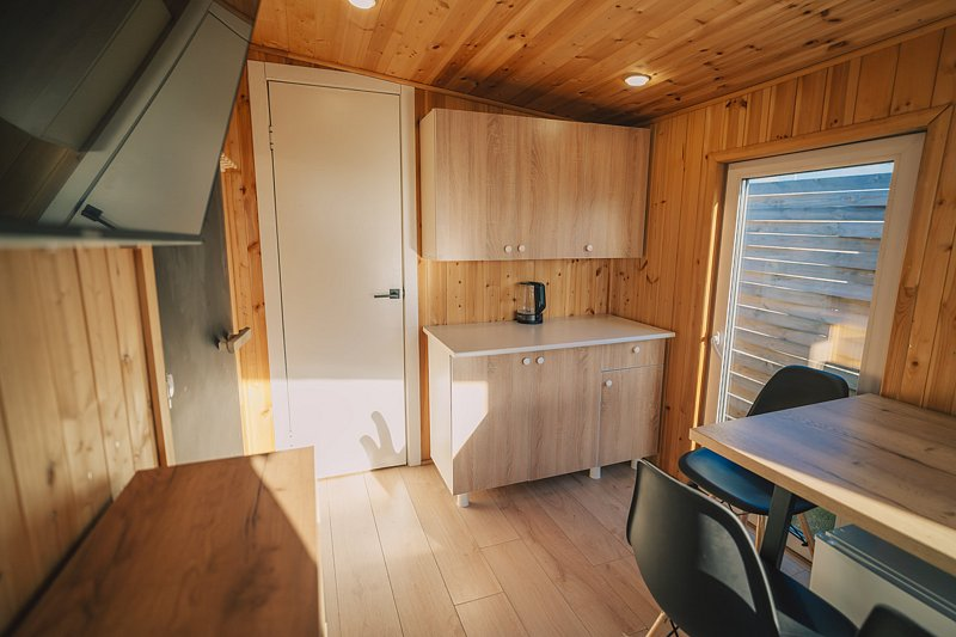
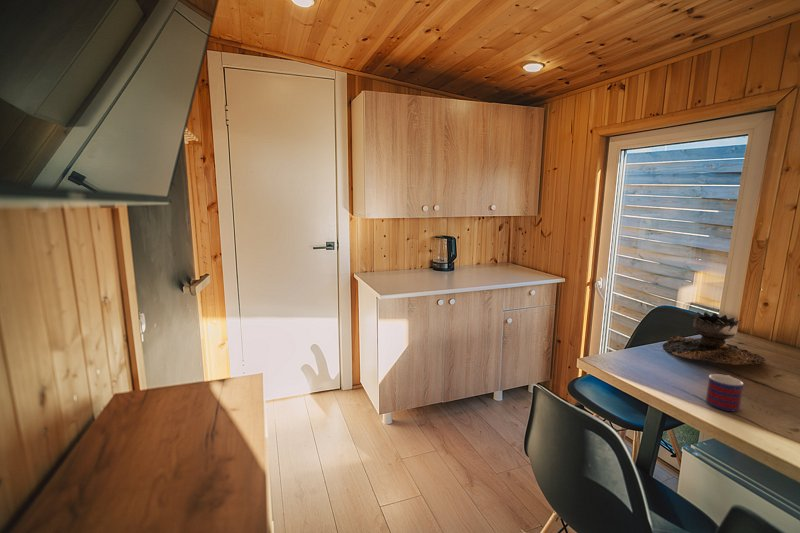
+ mug [705,373,745,412]
+ brazier [662,311,767,366]
